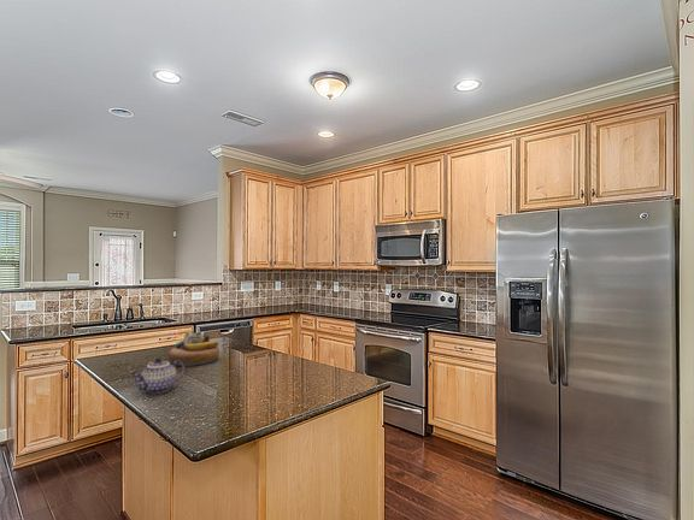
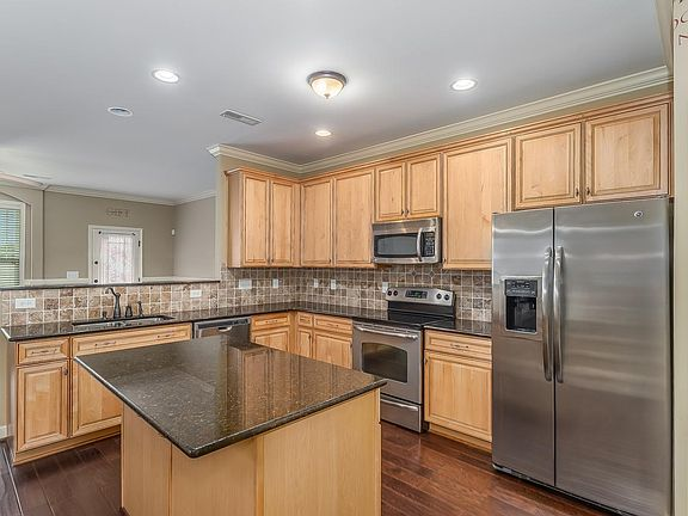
- teapot [128,356,187,395]
- decorative bowl [167,329,220,367]
